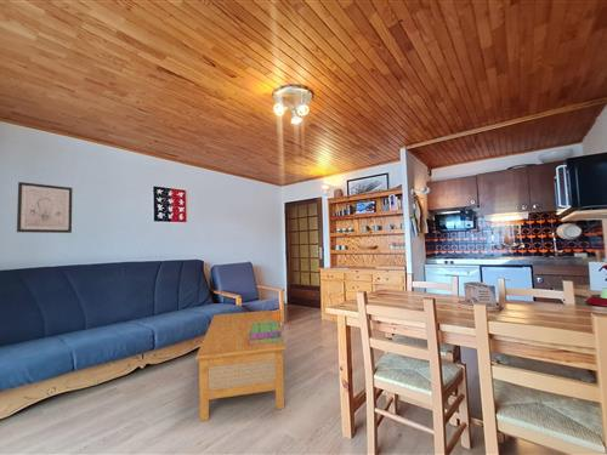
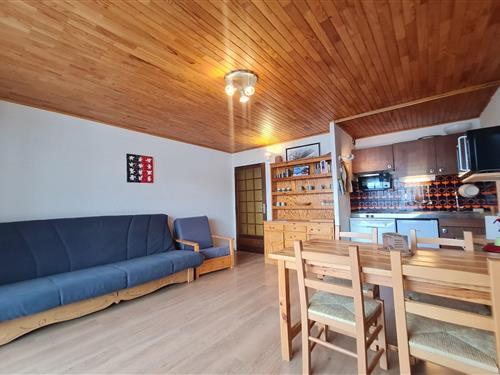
- wall art [16,181,74,234]
- coffee table [194,309,287,422]
- stack of books [250,320,284,345]
